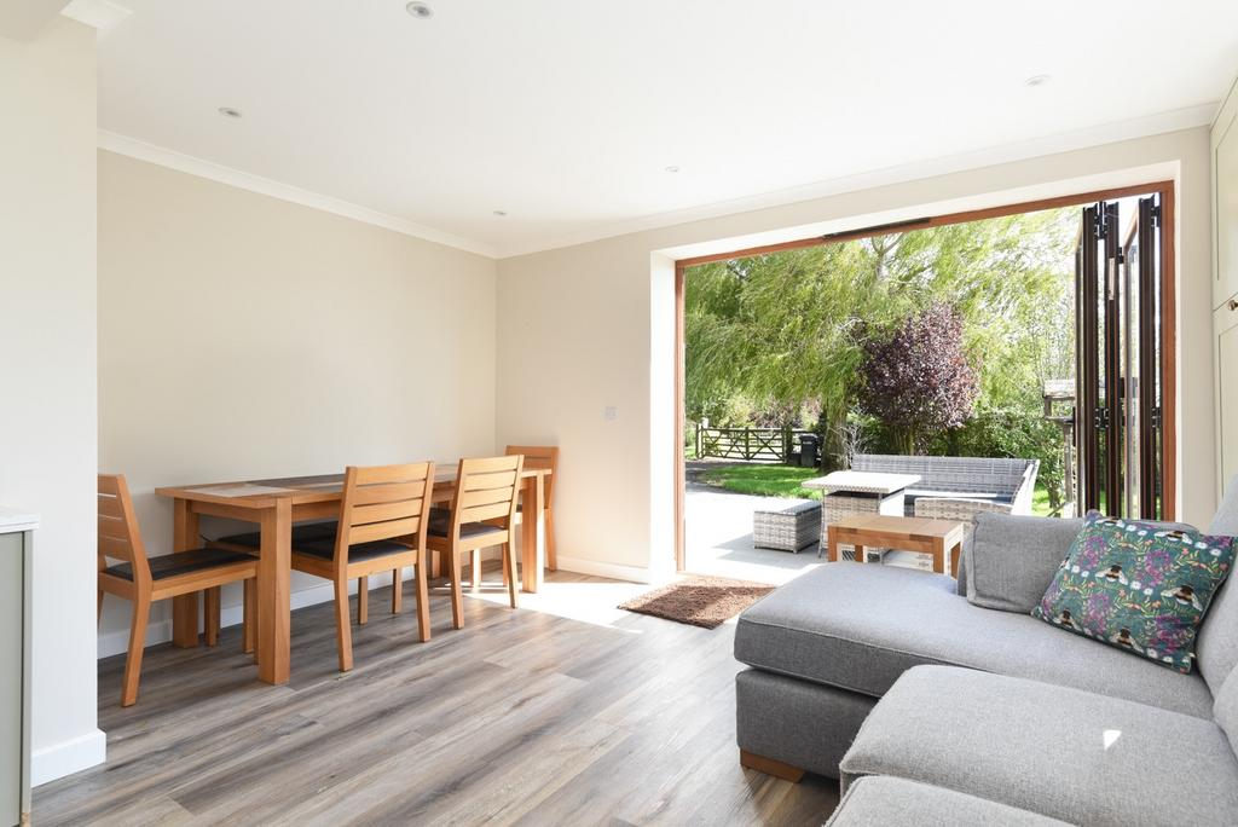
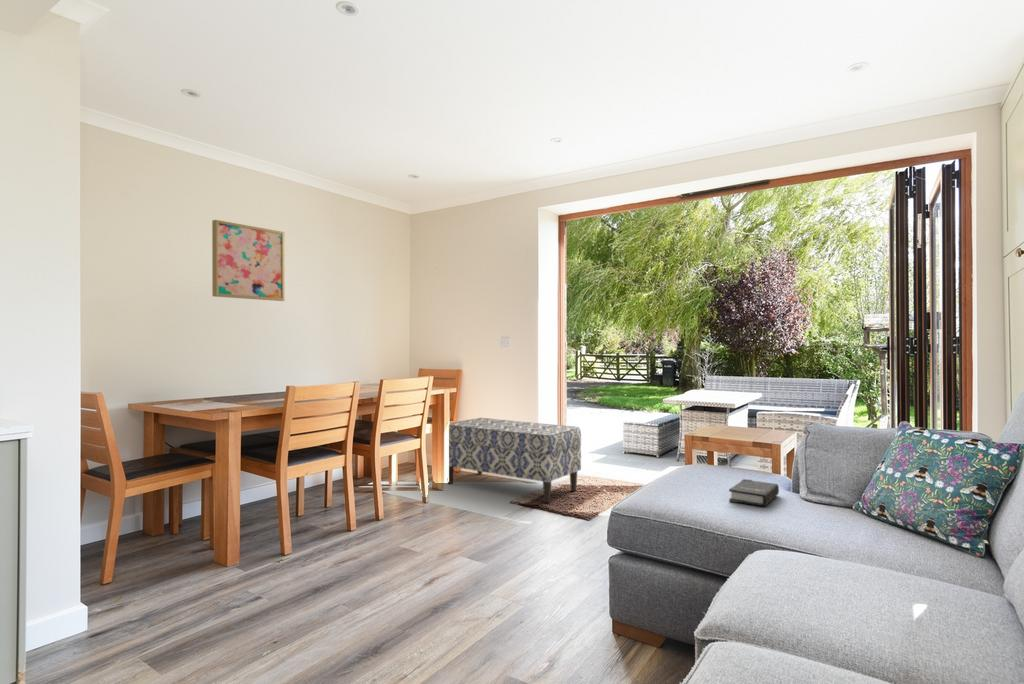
+ bench [447,417,582,504]
+ wall art [211,219,286,302]
+ hardback book [728,478,780,508]
